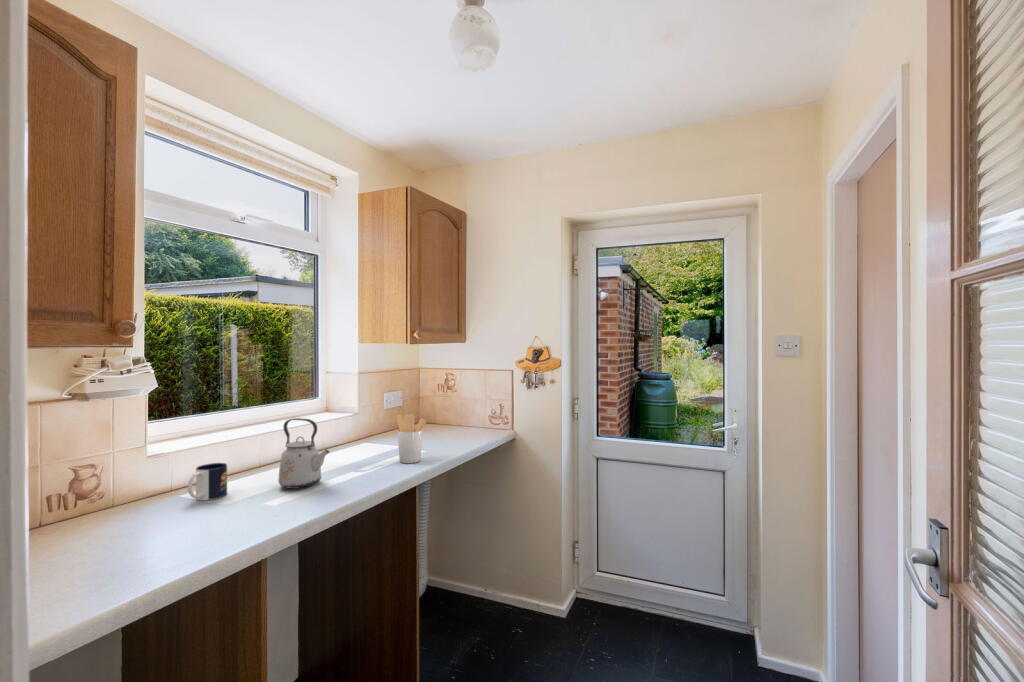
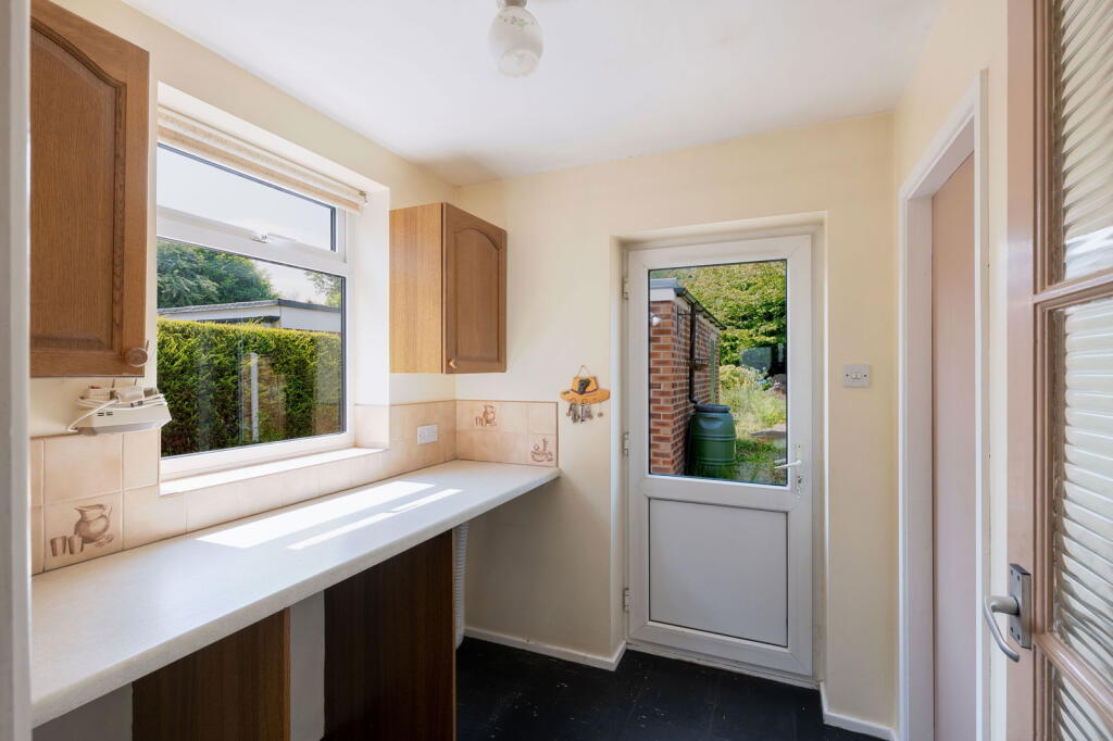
- mug [187,462,228,501]
- utensil holder [395,413,427,464]
- kettle [277,417,331,490]
